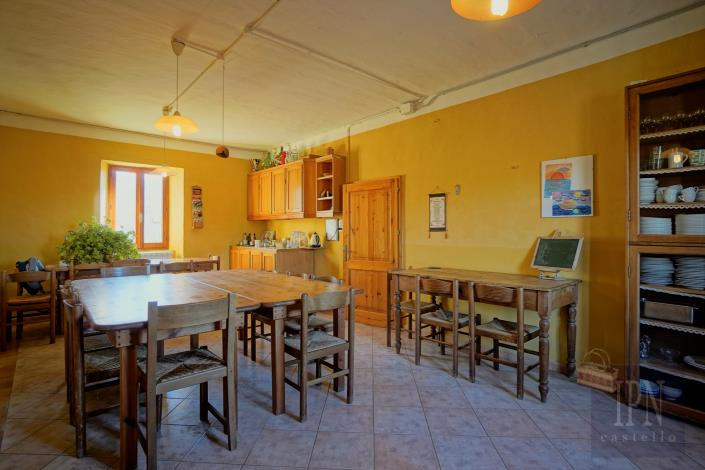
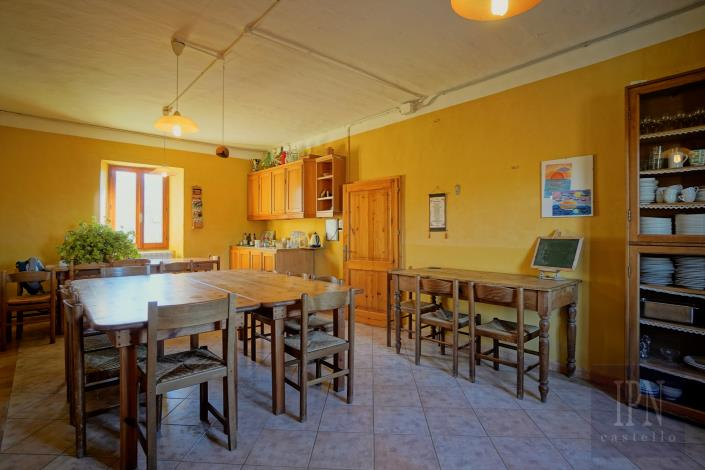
- basket [576,347,620,394]
